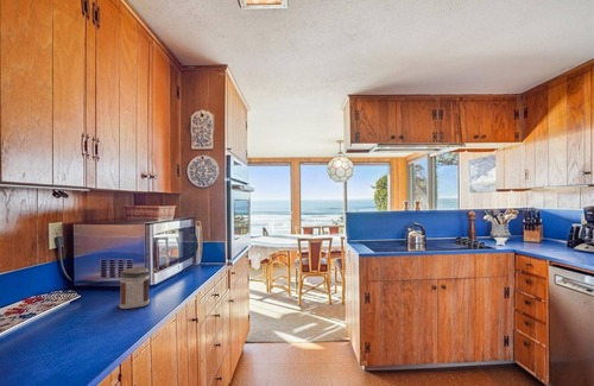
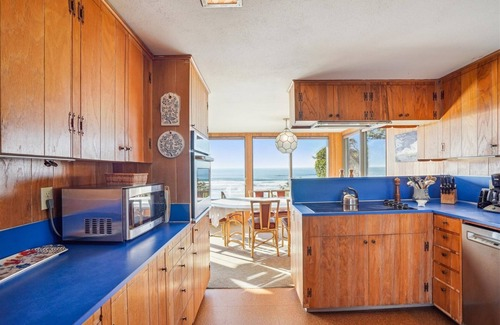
- jar [119,266,151,310]
